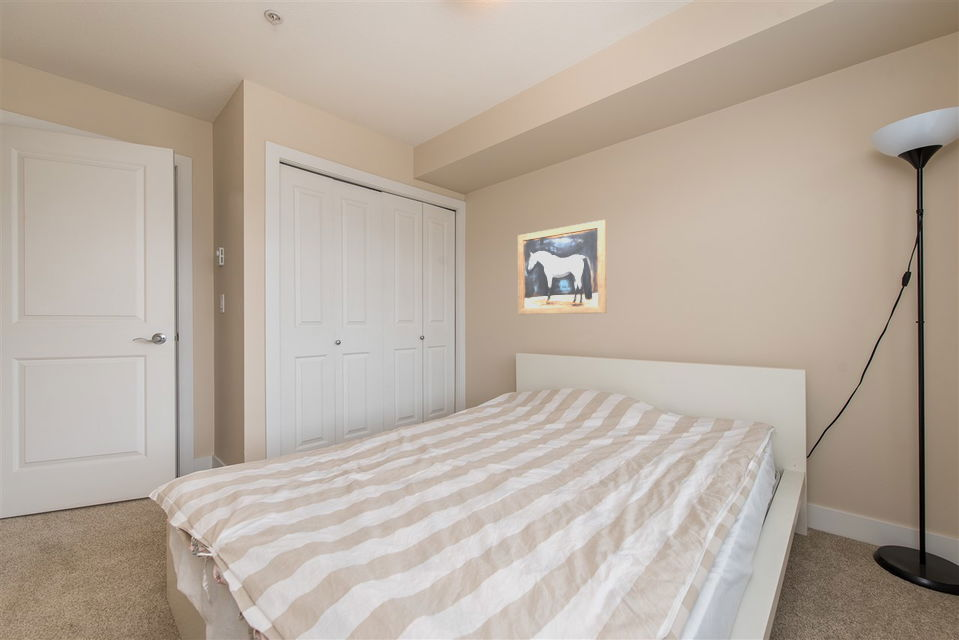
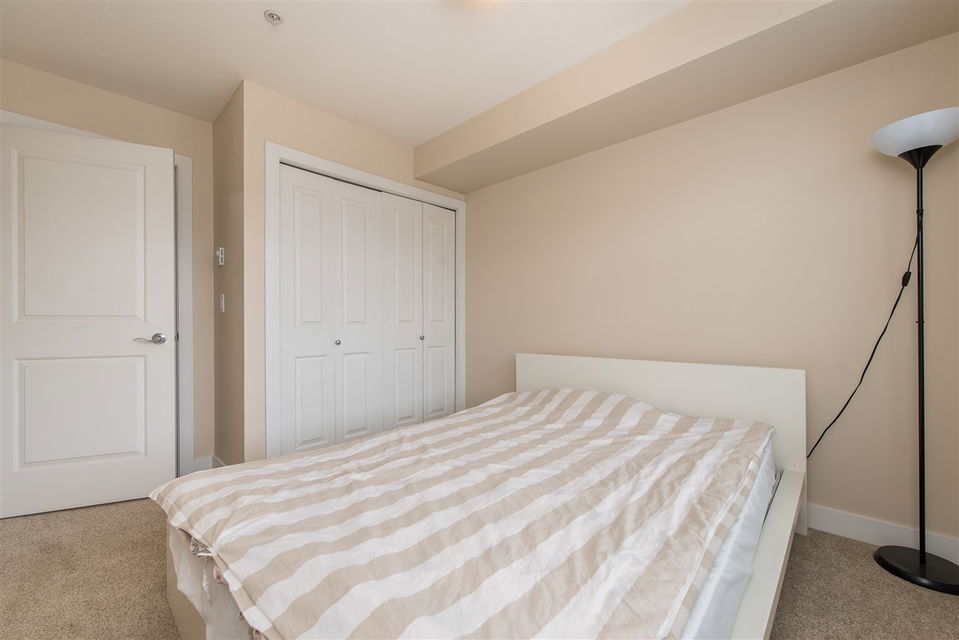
- wall art [517,219,608,315]
